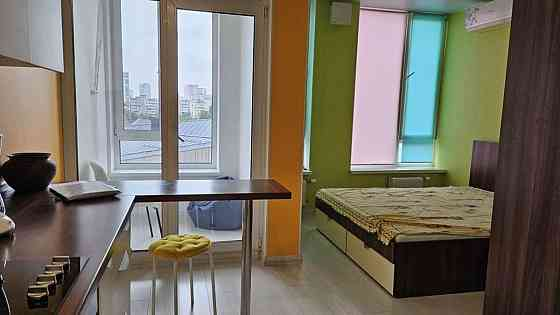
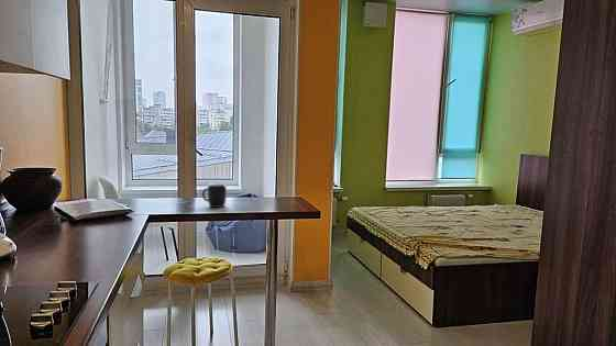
+ mug [201,182,228,209]
